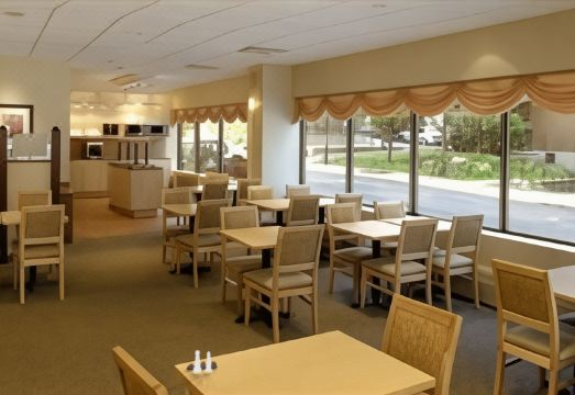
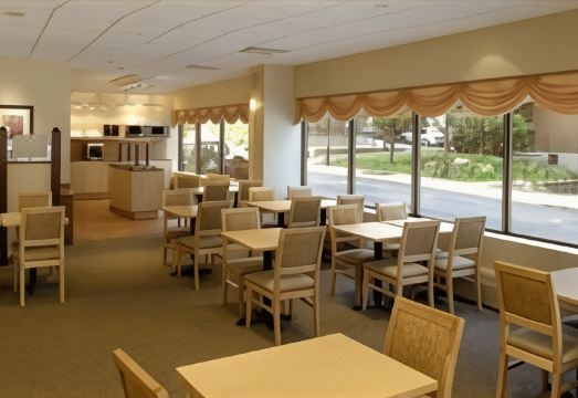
- salt and pepper shaker set [186,350,218,373]
